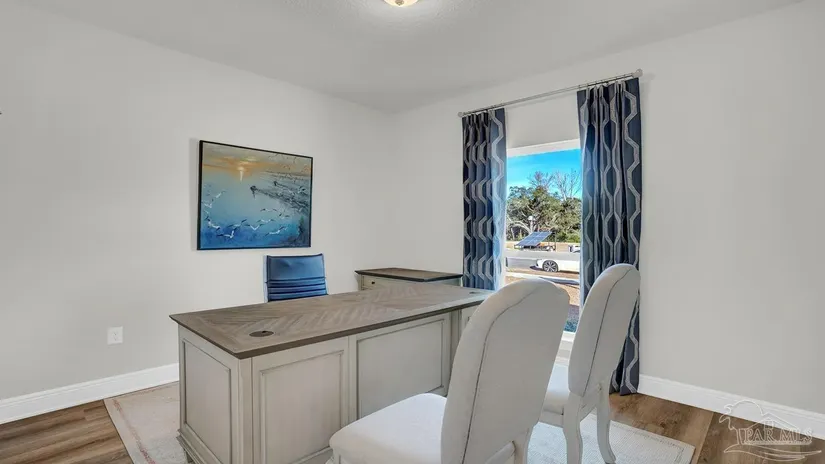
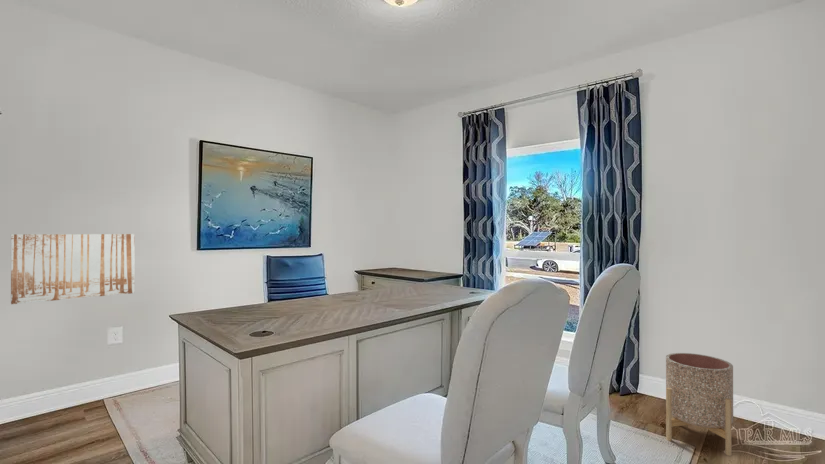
+ planter [665,352,734,457]
+ wall art [10,233,135,305]
